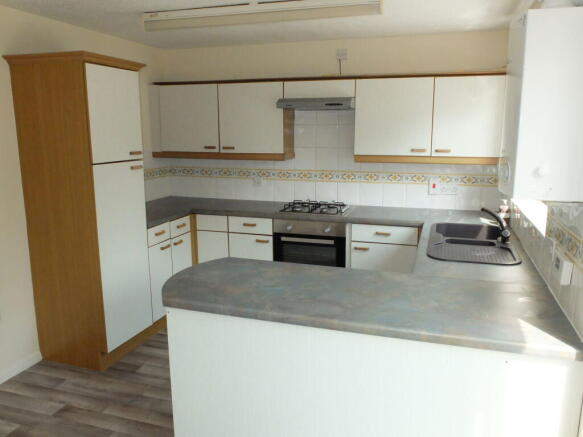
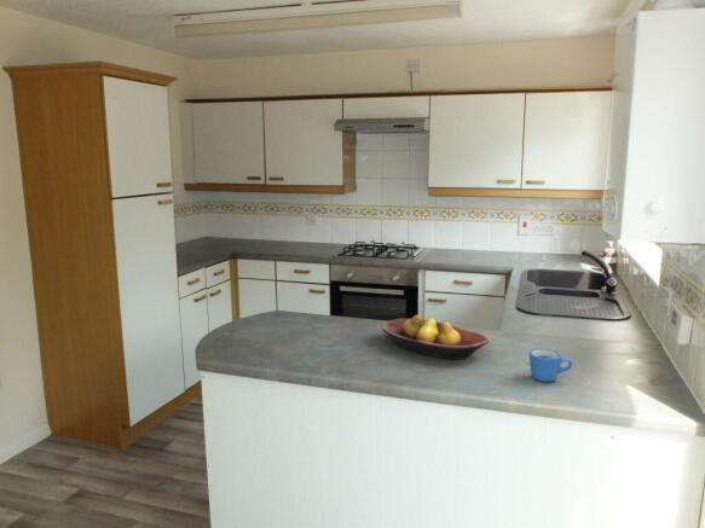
+ mug [528,348,573,383]
+ fruit bowl [380,314,490,361]
